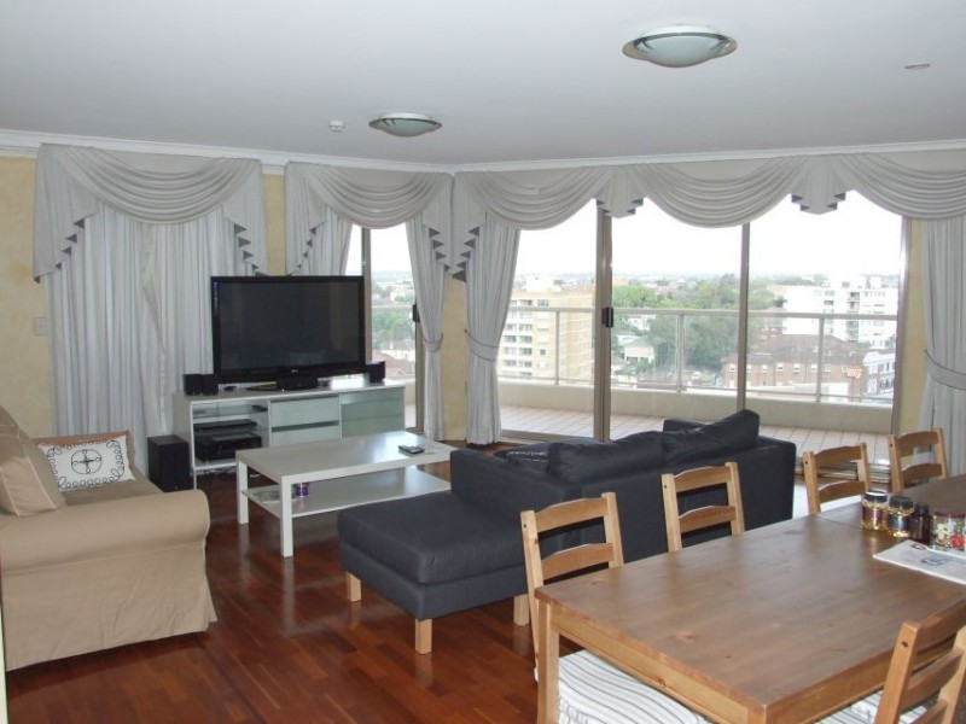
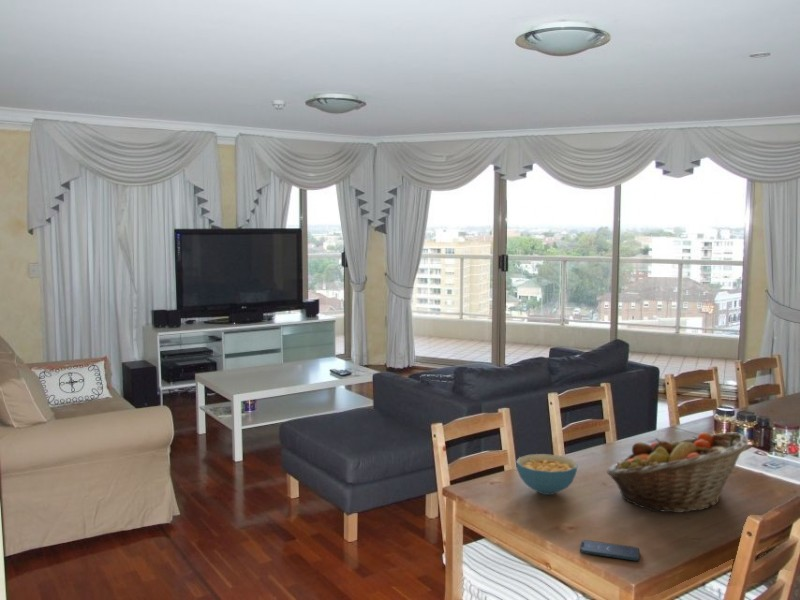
+ fruit basket [606,431,749,514]
+ smartphone [579,539,640,562]
+ cereal bowl [515,453,579,496]
